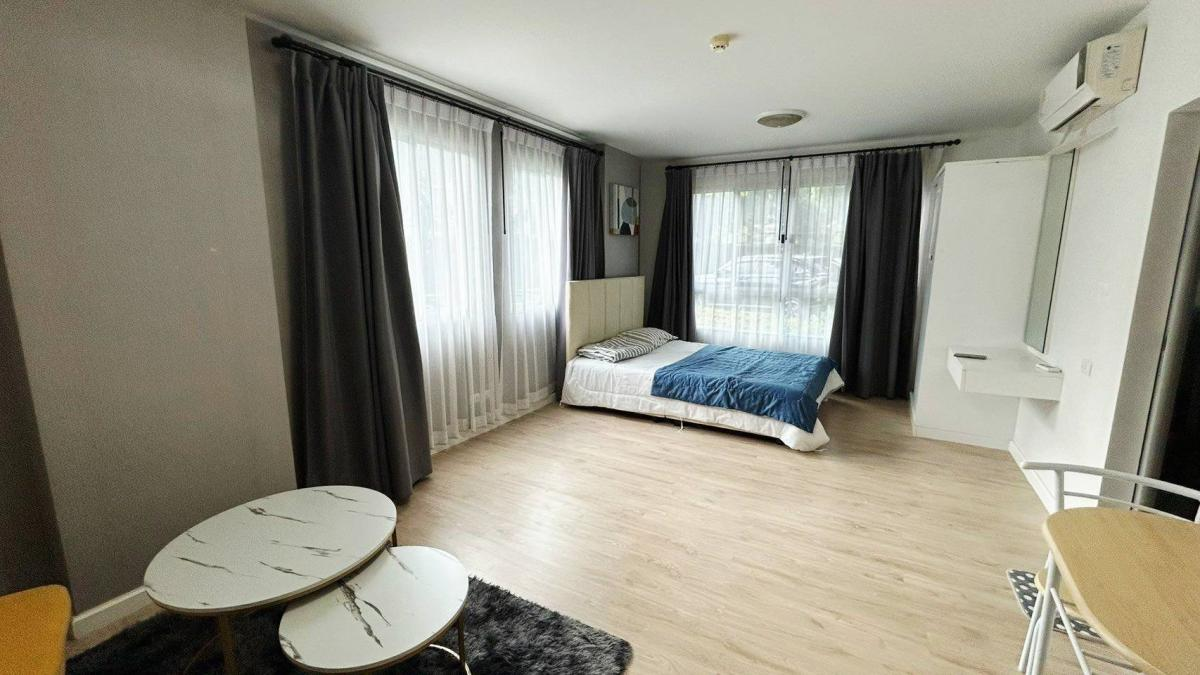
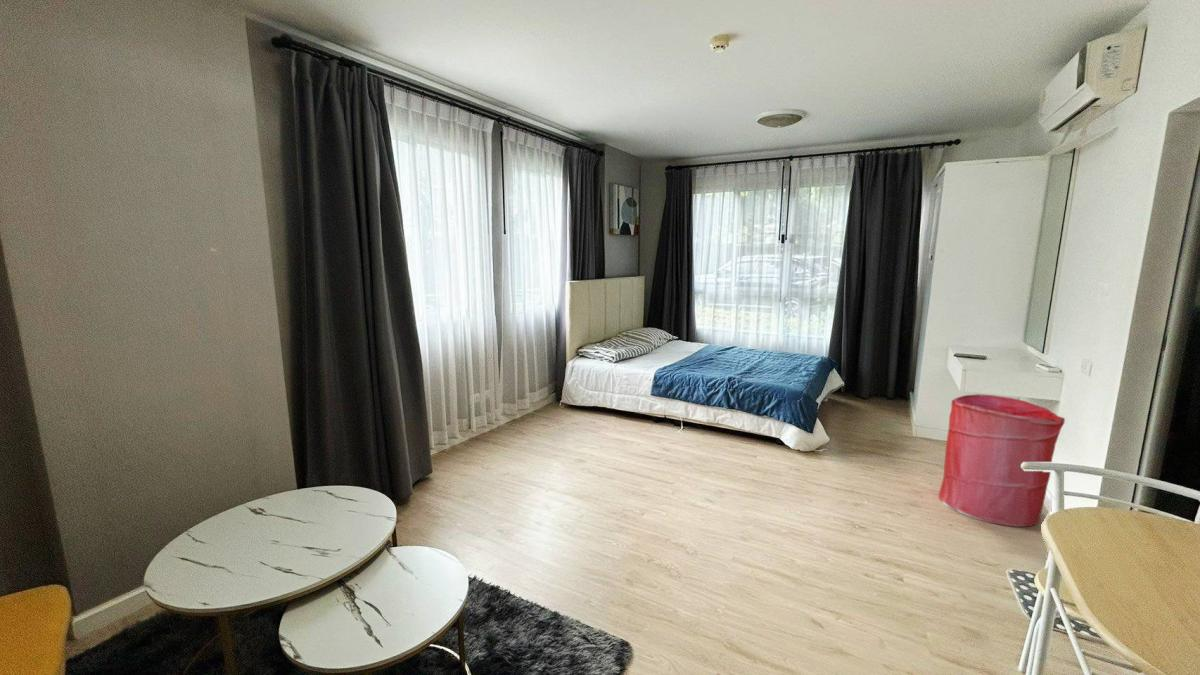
+ laundry hamper [938,393,1066,528]
